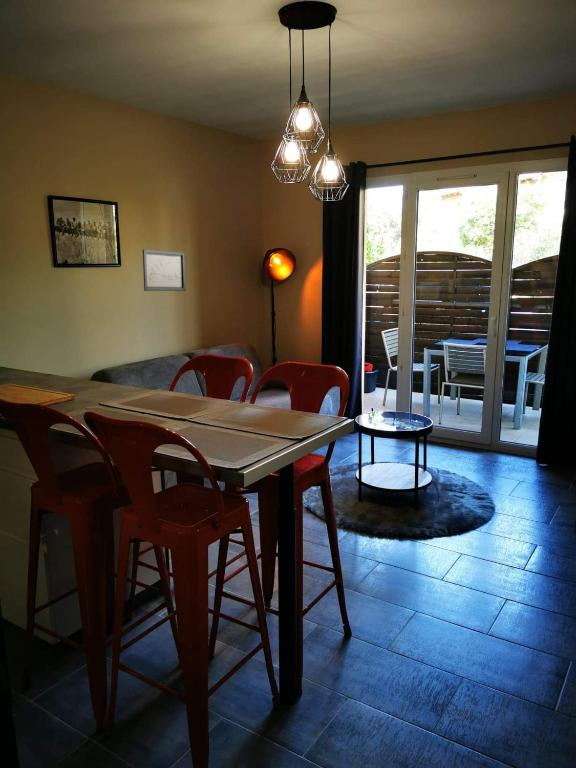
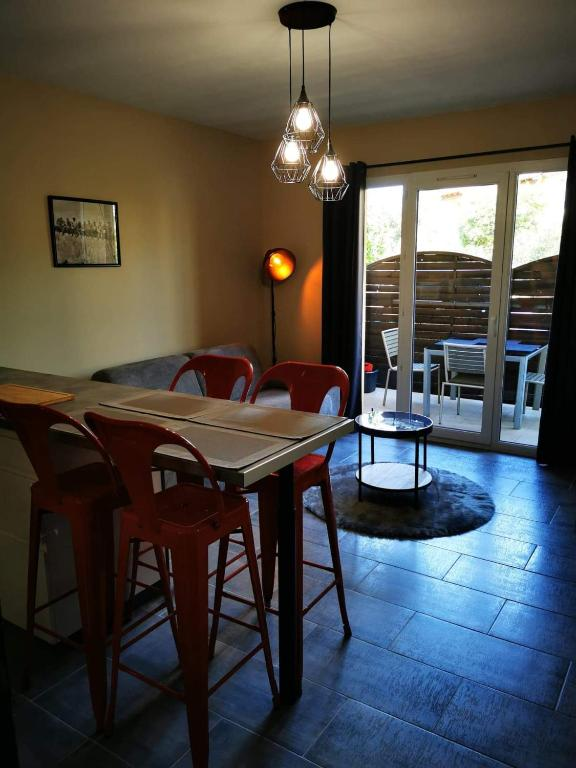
- wall art [142,249,187,292]
